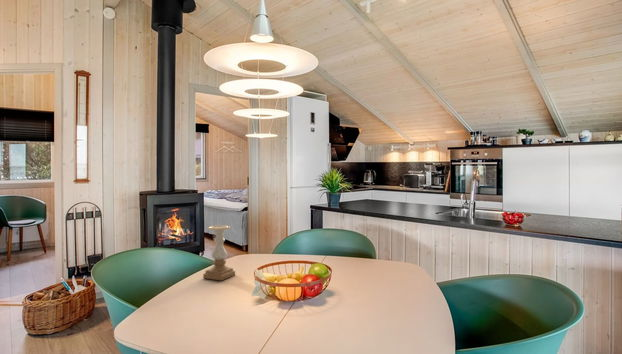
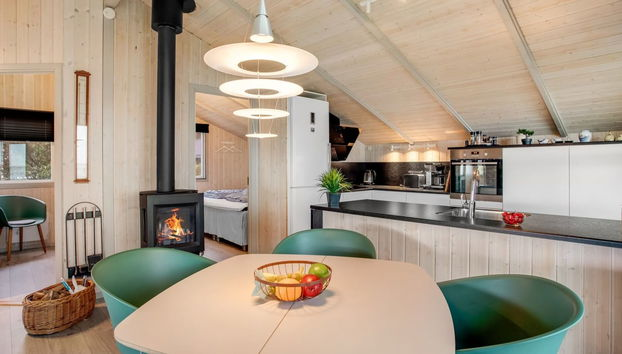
- candle holder [202,224,236,282]
